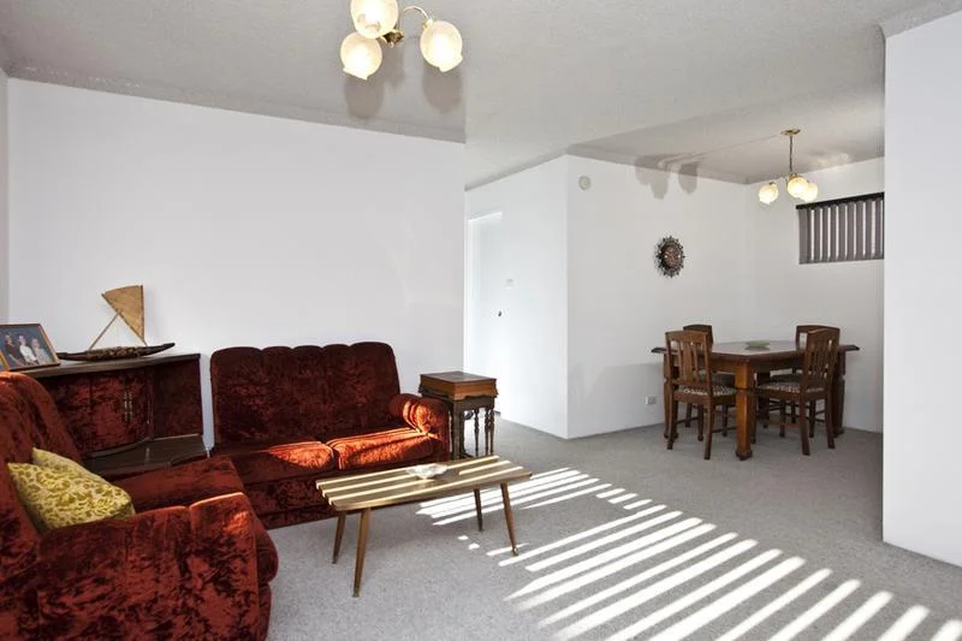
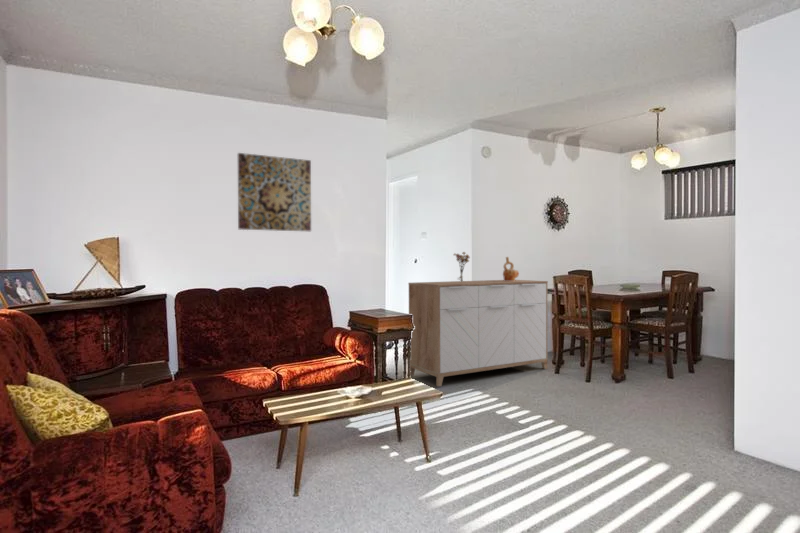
+ wall art [237,152,312,232]
+ sideboard [407,279,549,388]
+ bouquet [453,251,471,282]
+ ceramic vessel [502,256,520,281]
